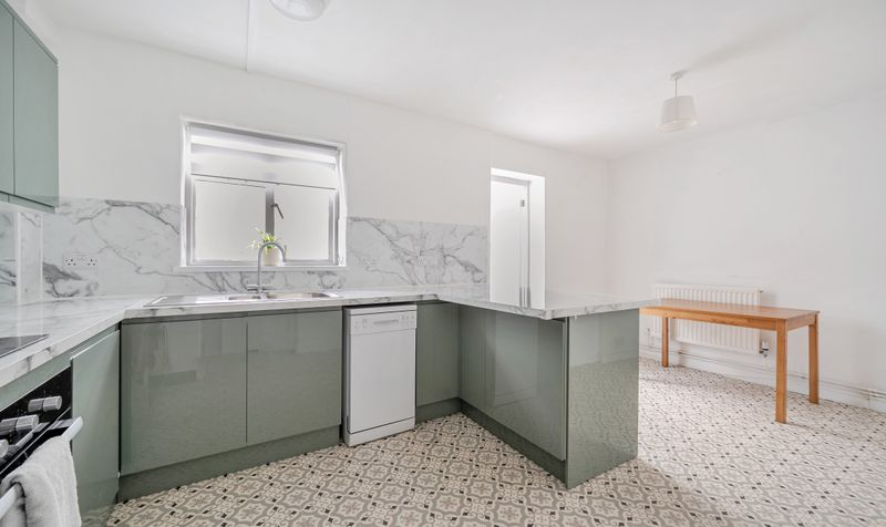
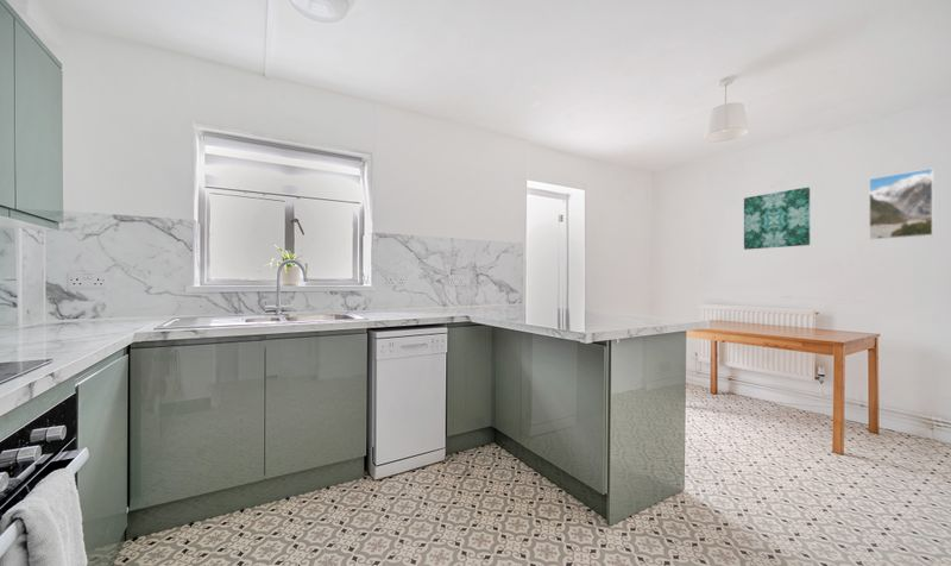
+ wall art [743,187,811,251]
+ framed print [868,168,936,241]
